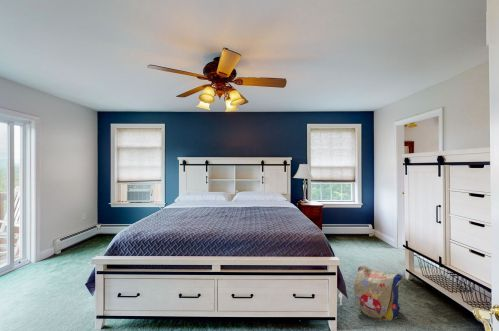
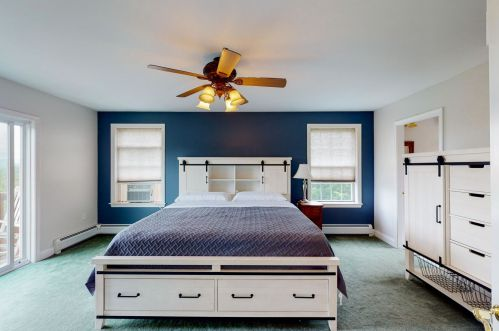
- backpack [353,264,404,322]
